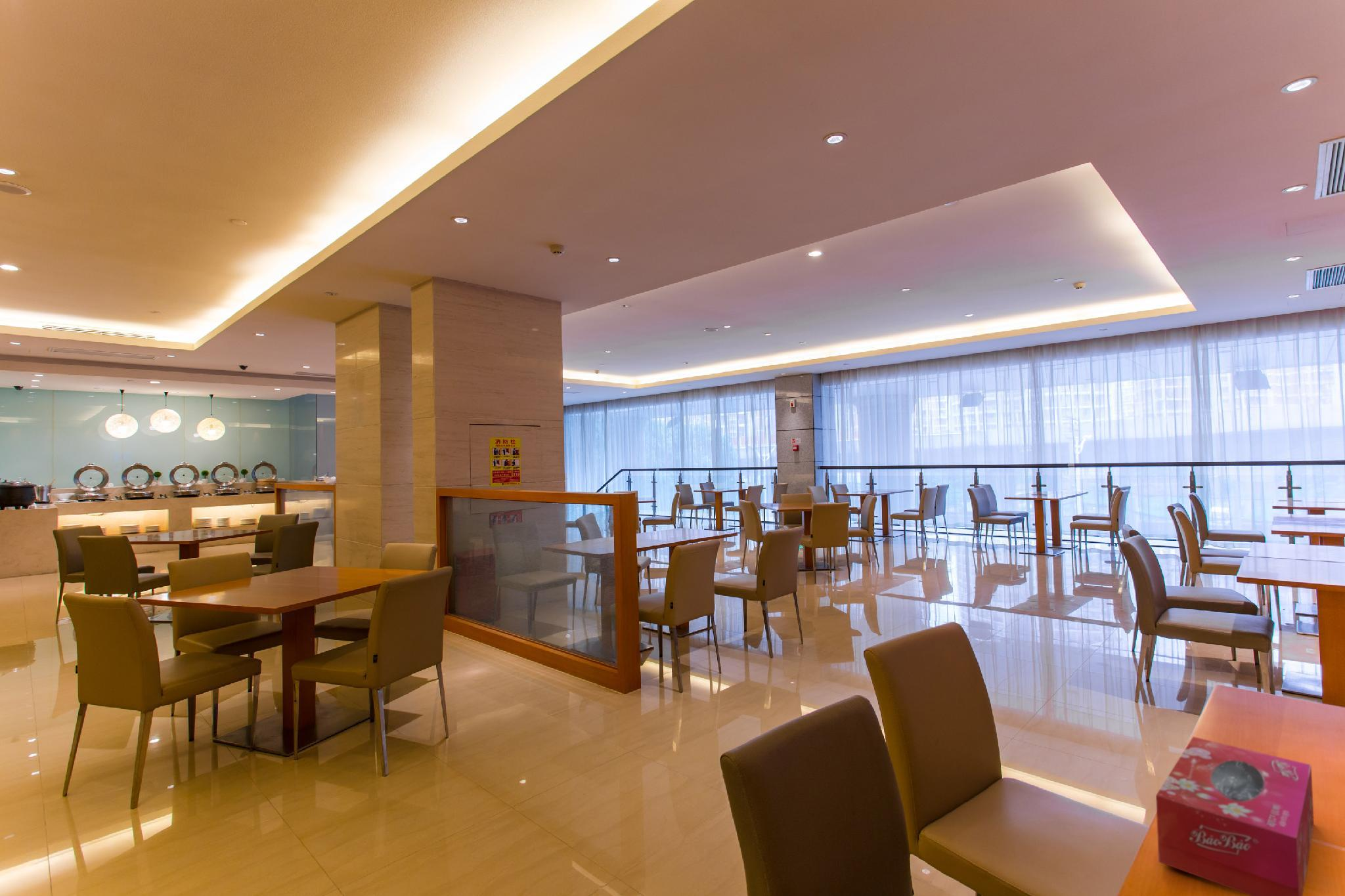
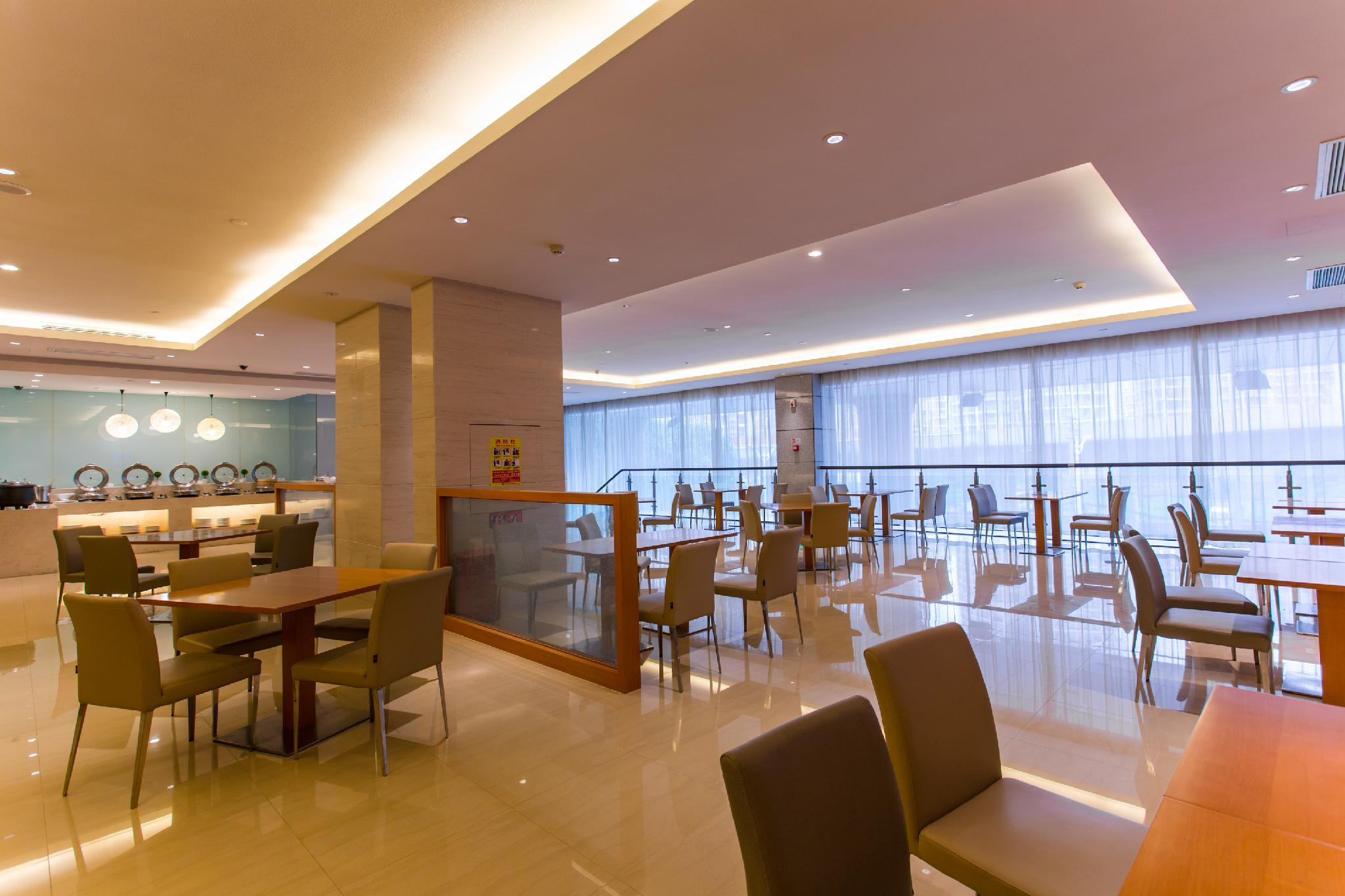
- tissue box [1155,736,1315,896]
